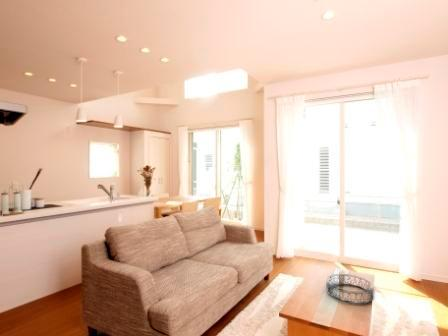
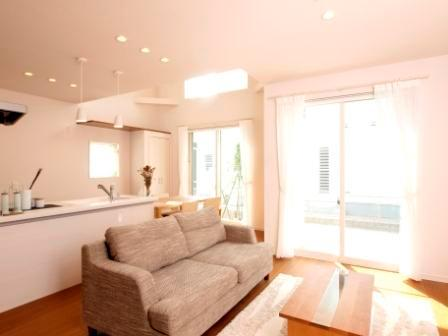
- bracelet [325,273,375,305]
